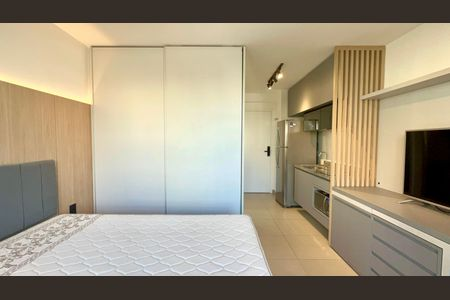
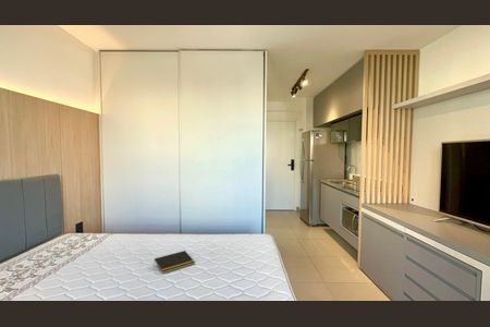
+ notepad [152,250,196,275]
